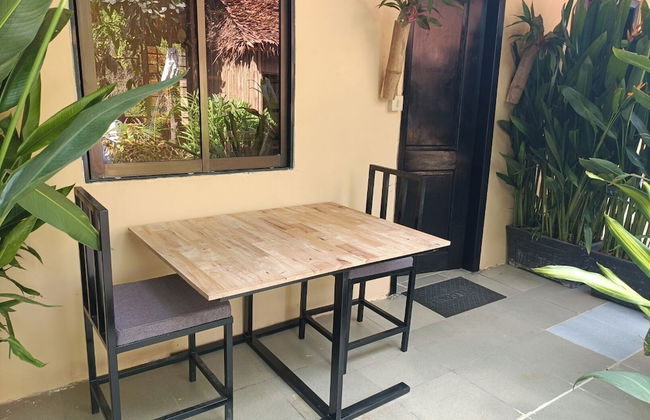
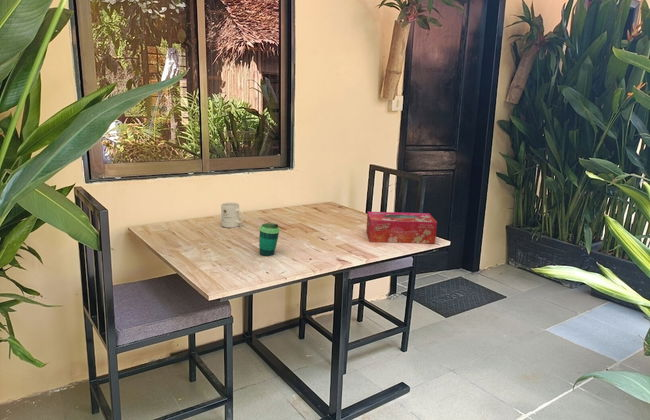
+ cup [258,222,281,257]
+ tissue box [365,211,438,245]
+ mug [220,202,245,229]
